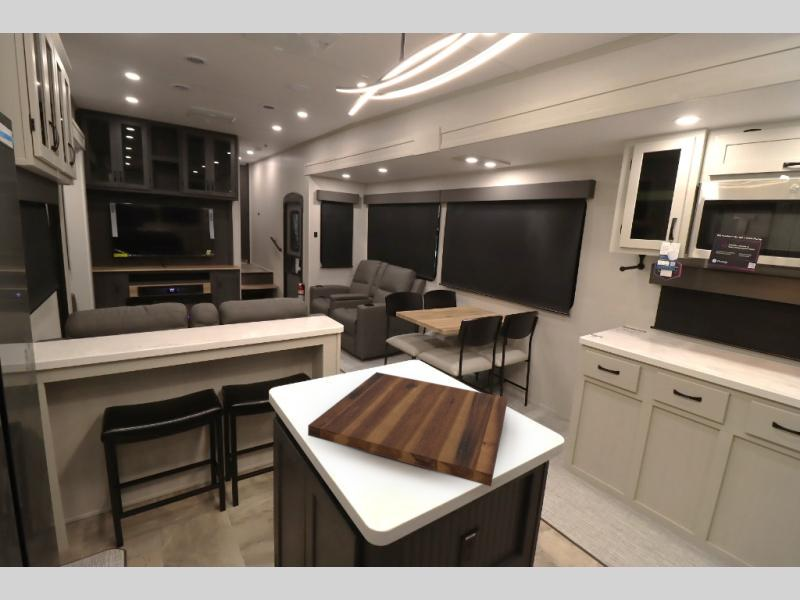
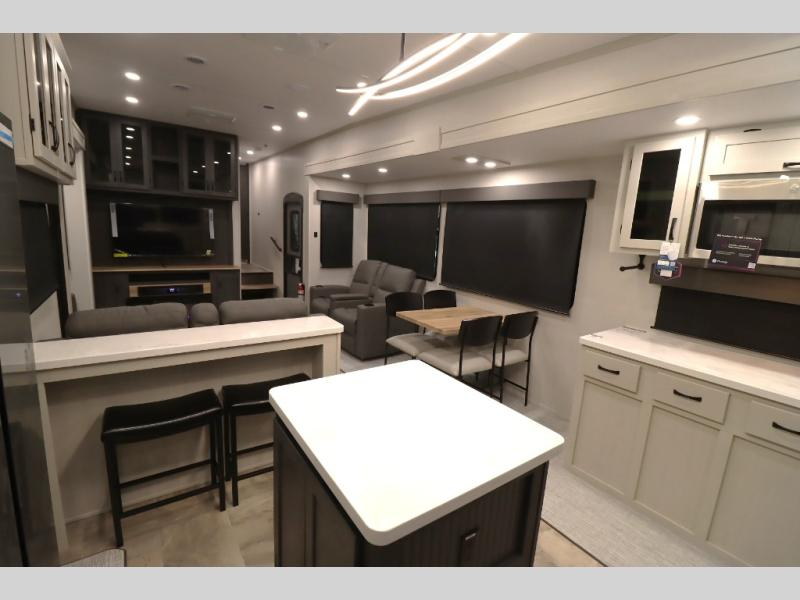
- cutting board [307,371,509,487]
